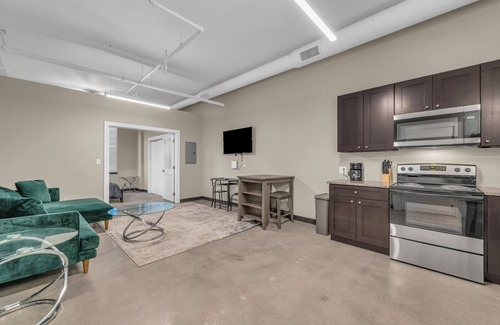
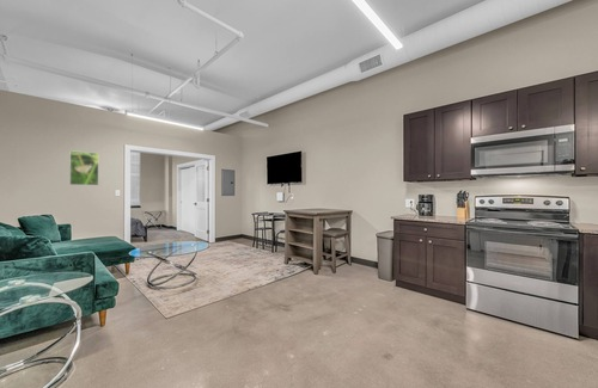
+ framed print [68,149,99,186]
